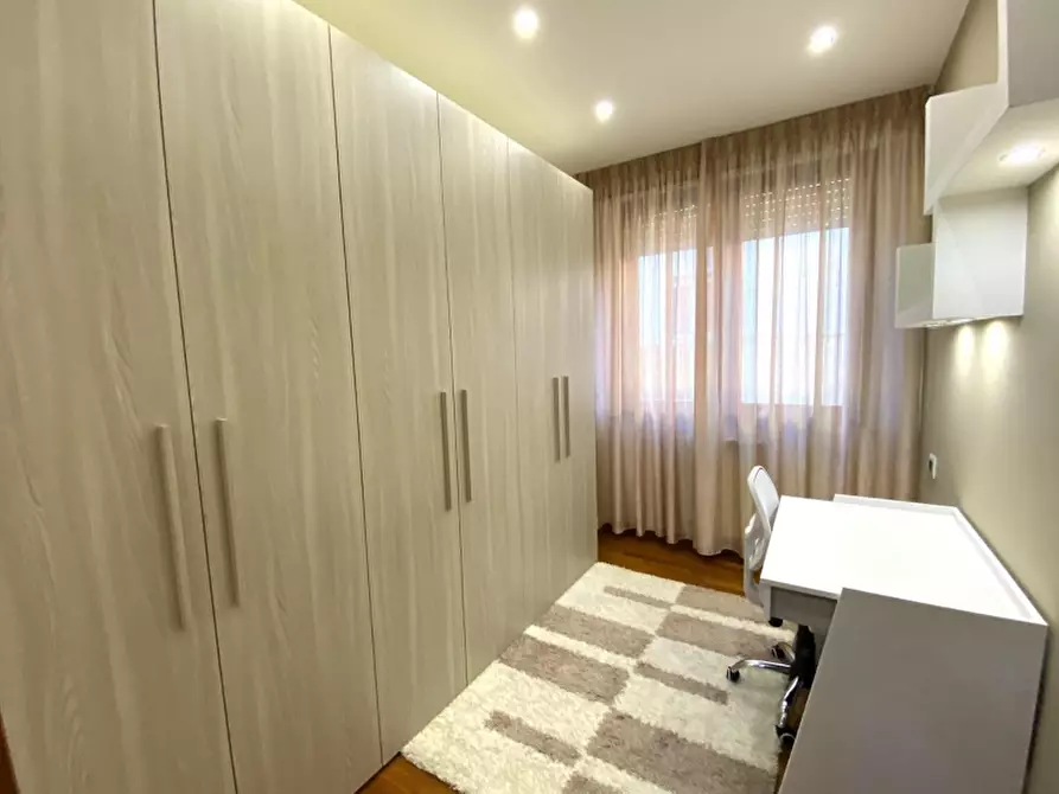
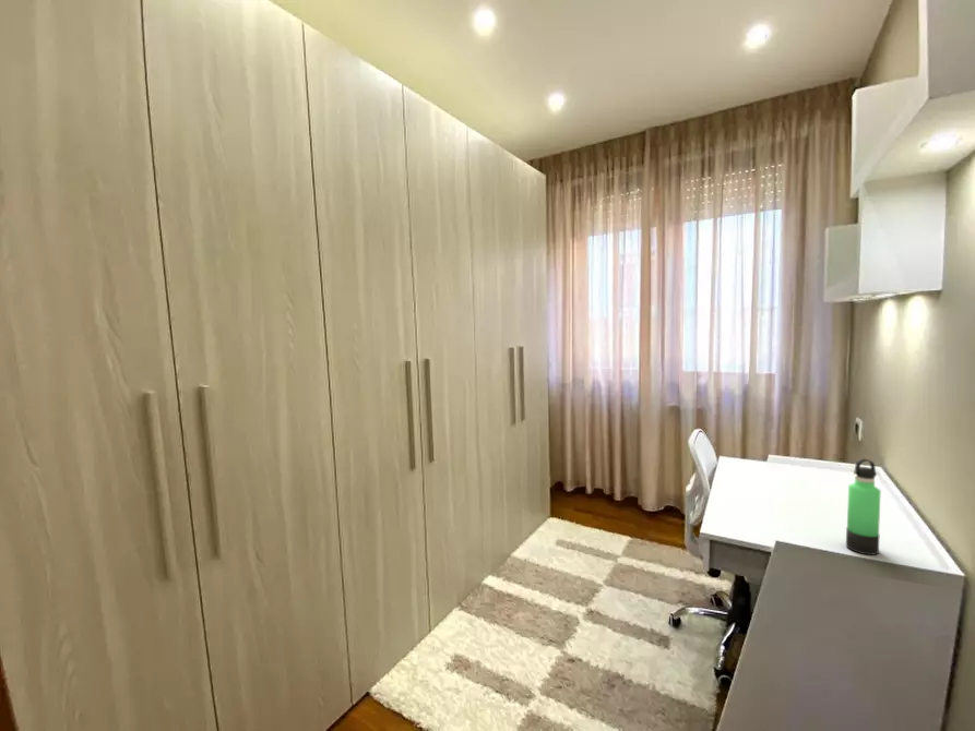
+ thermos bottle [845,457,882,556]
